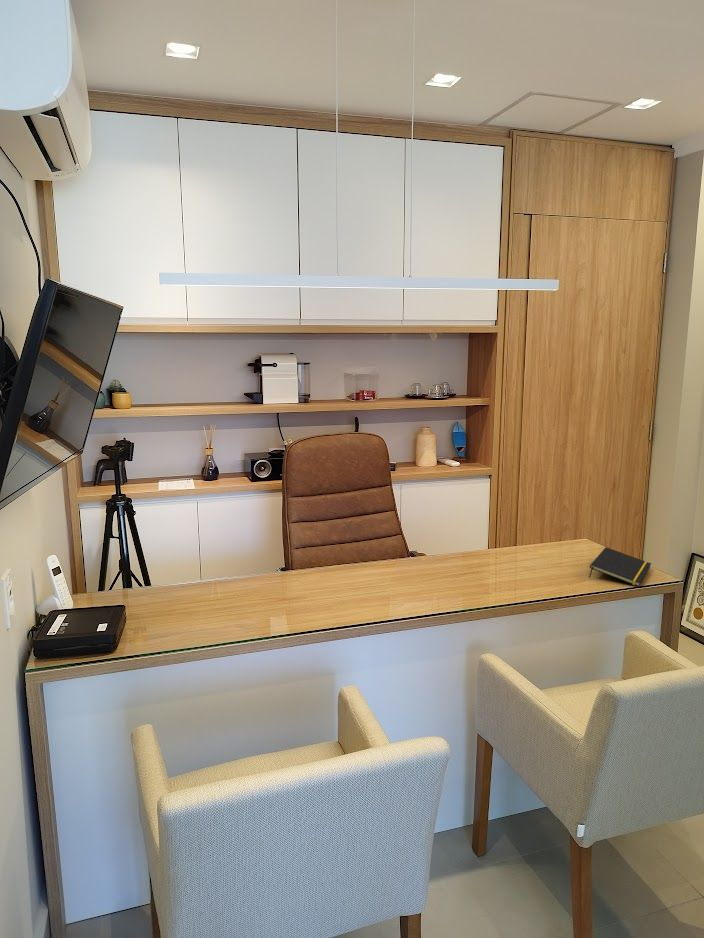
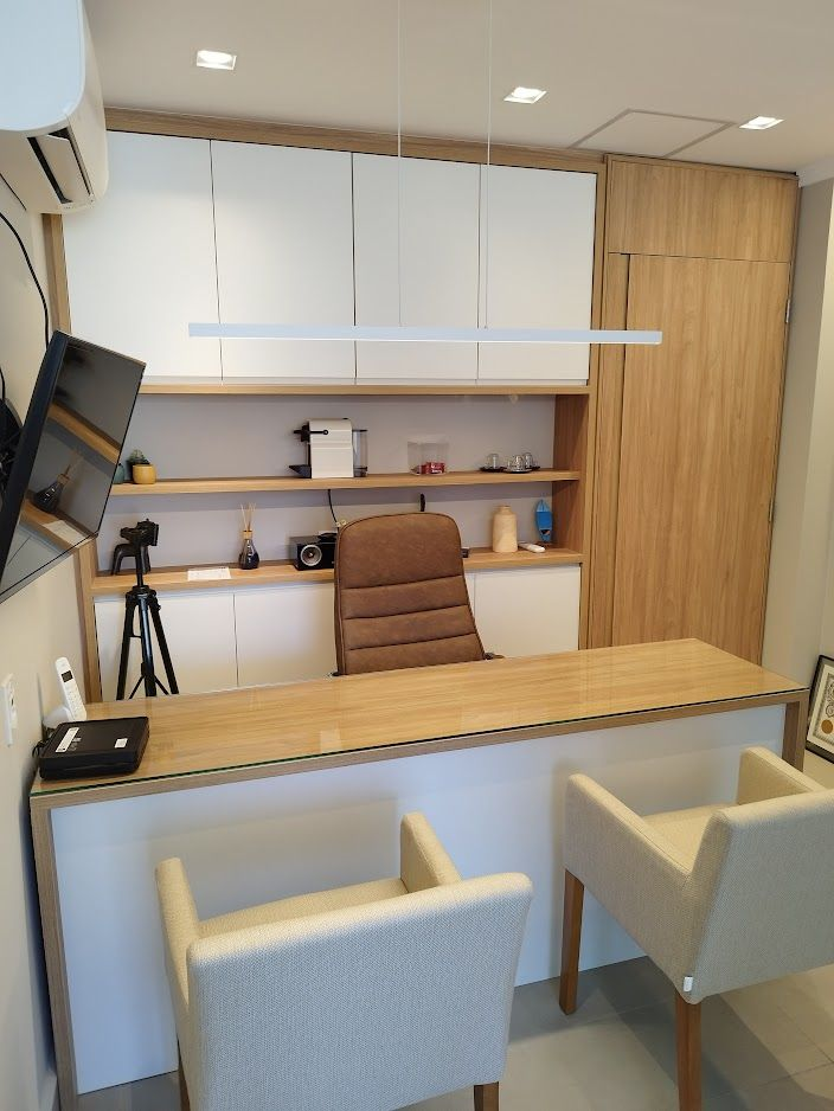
- notepad [588,546,652,587]
